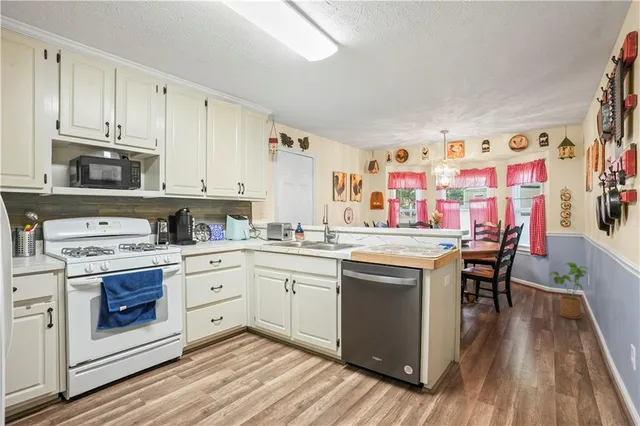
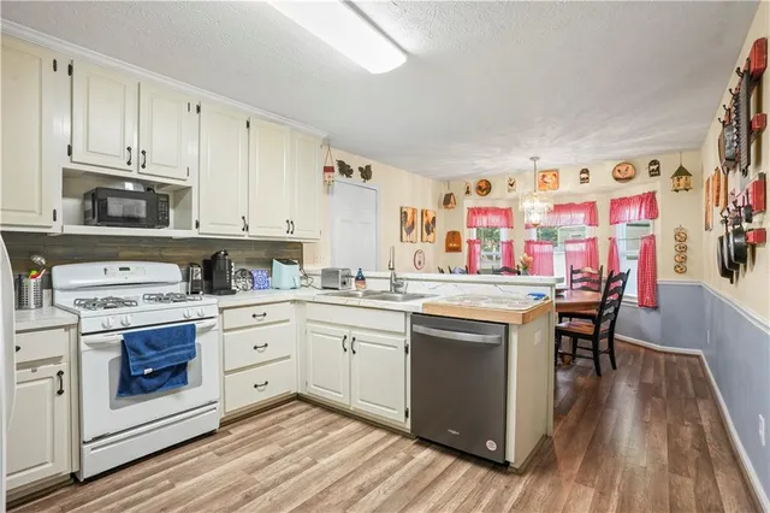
- house plant [548,261,589,320]
